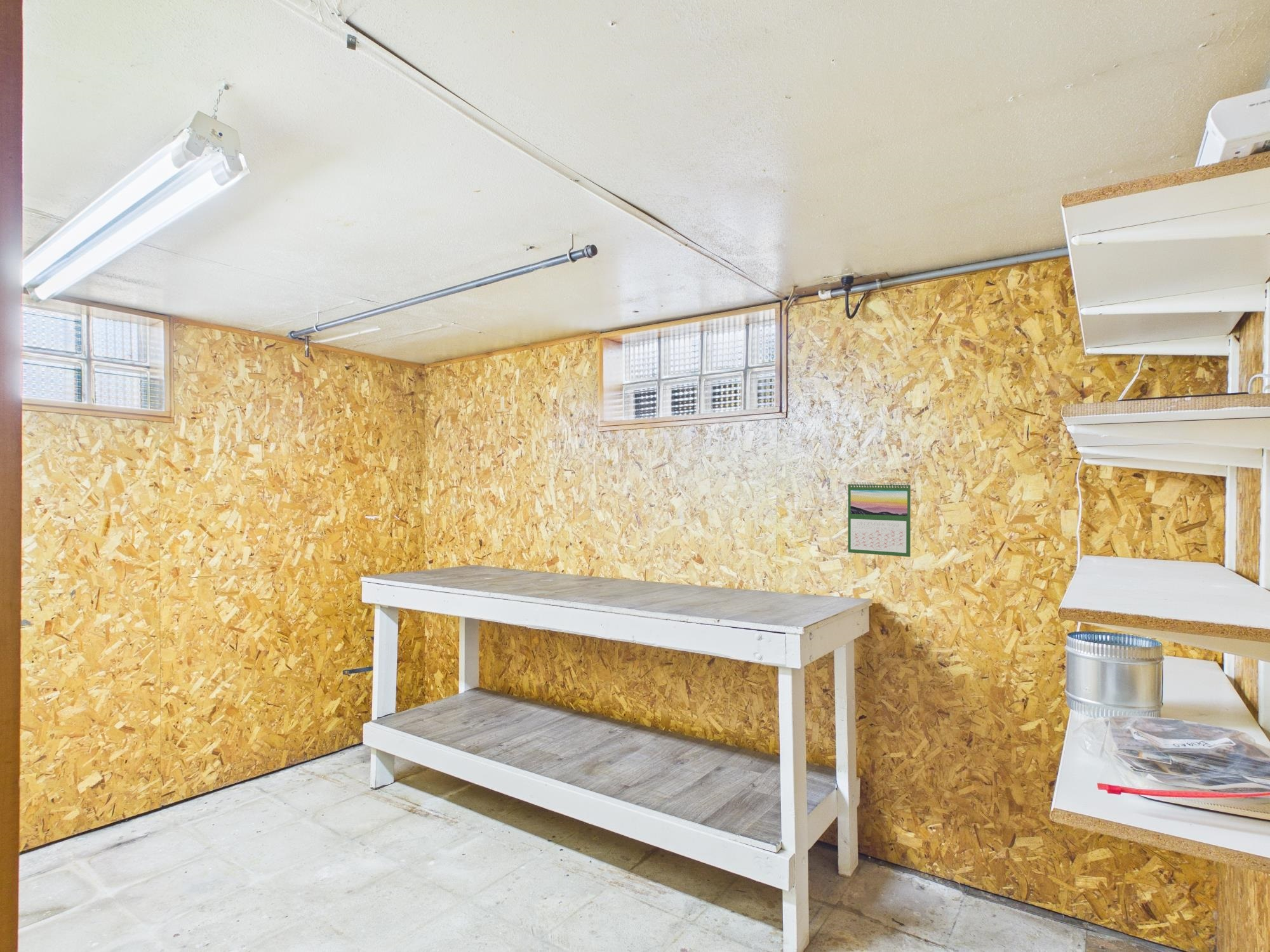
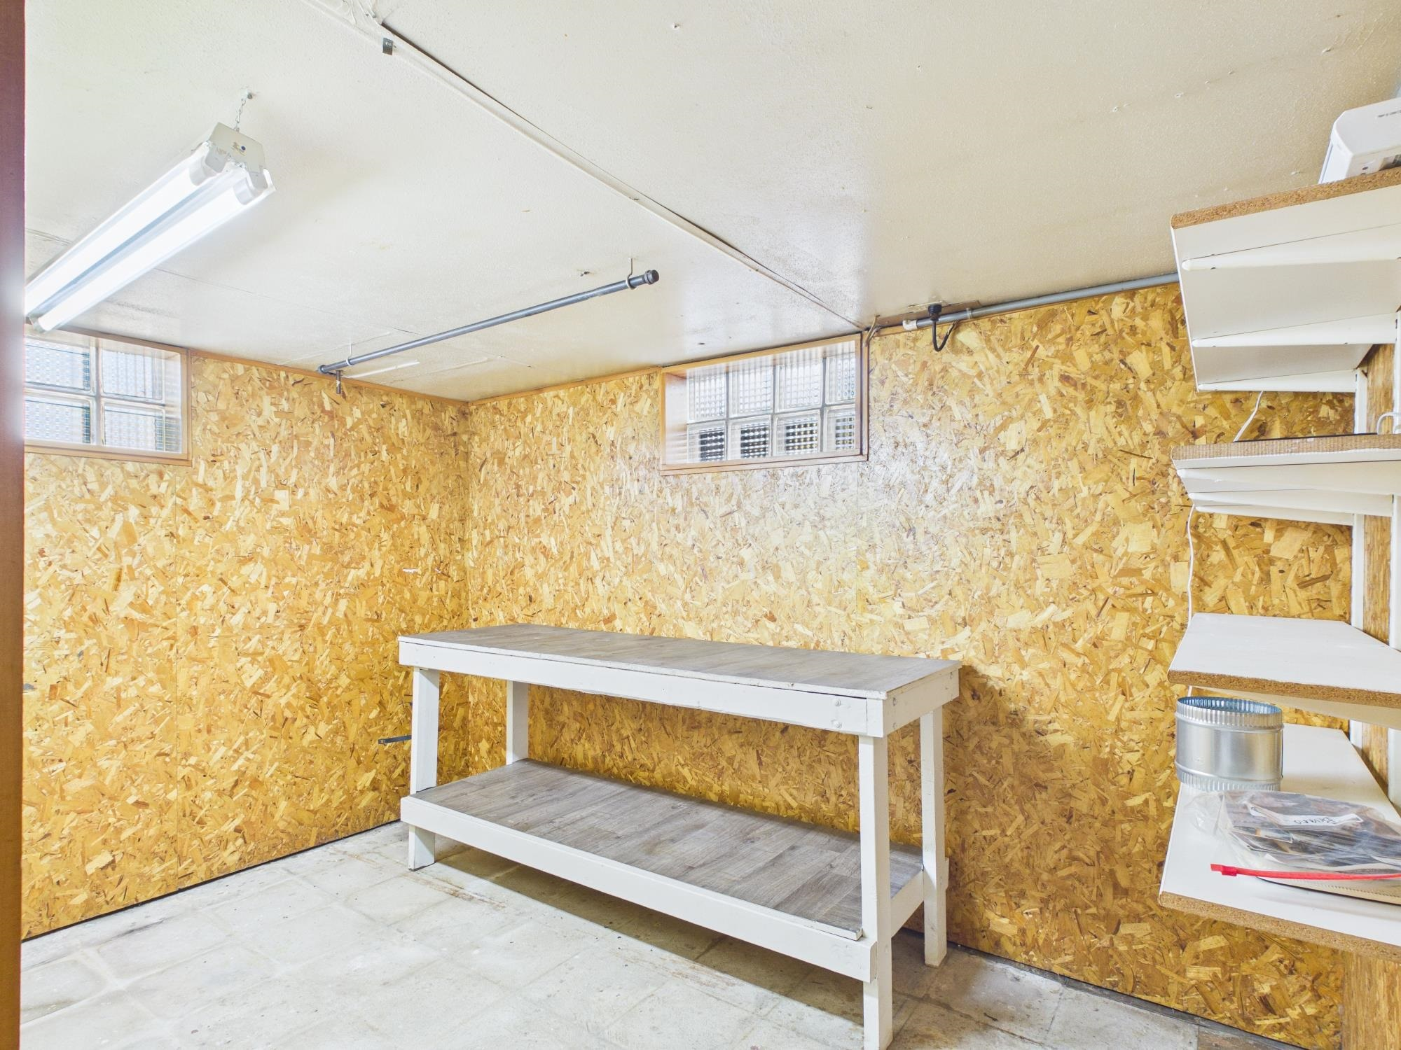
- calendar [848,480,911,557]
